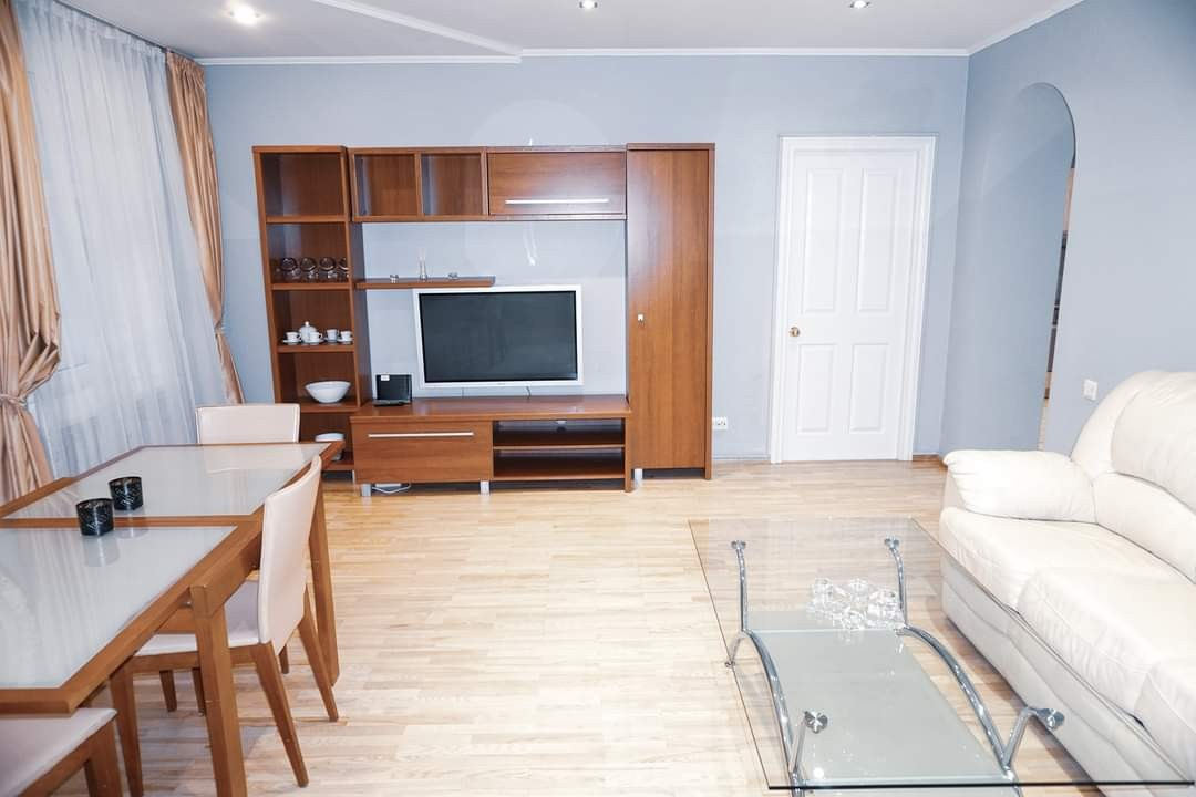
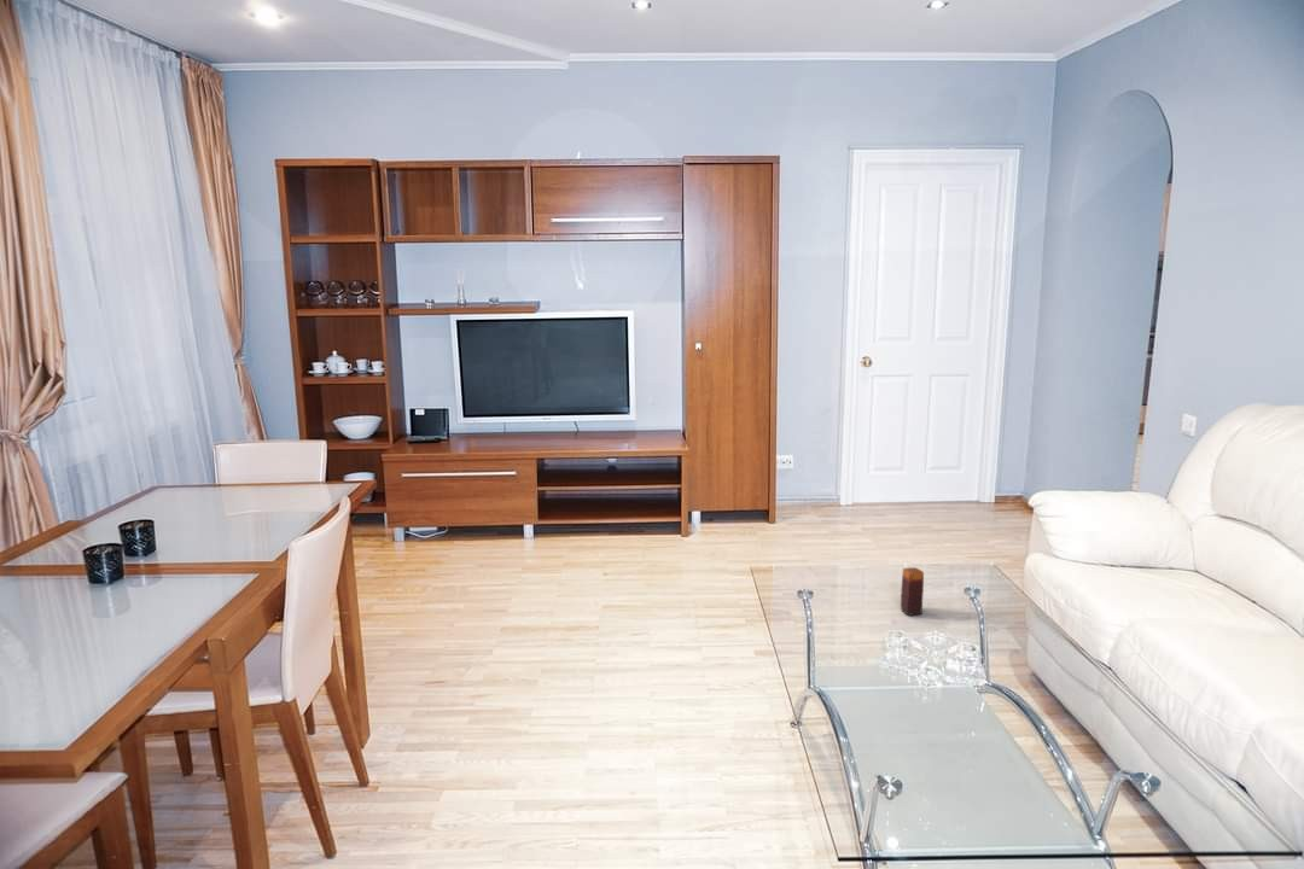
+ candle [900,566,925,617]
